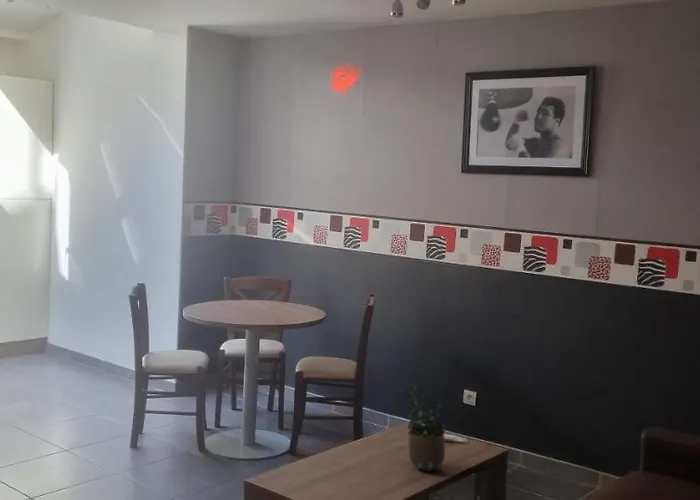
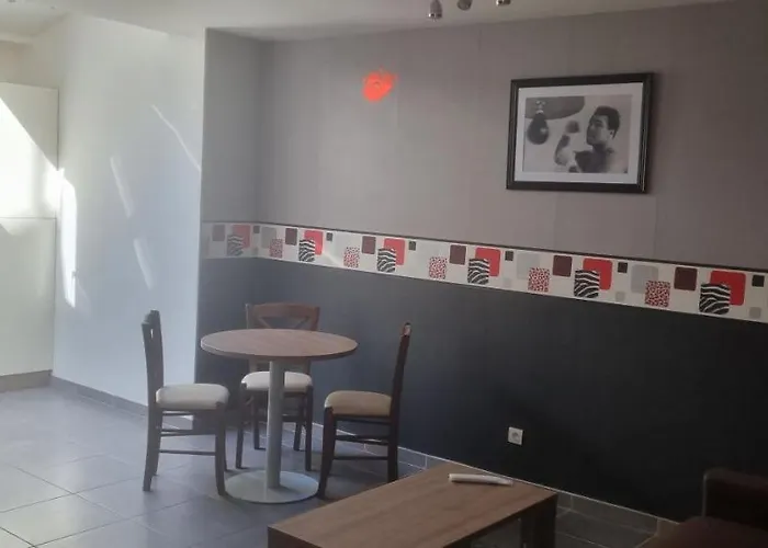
- potted plant [398,383,451,472]
